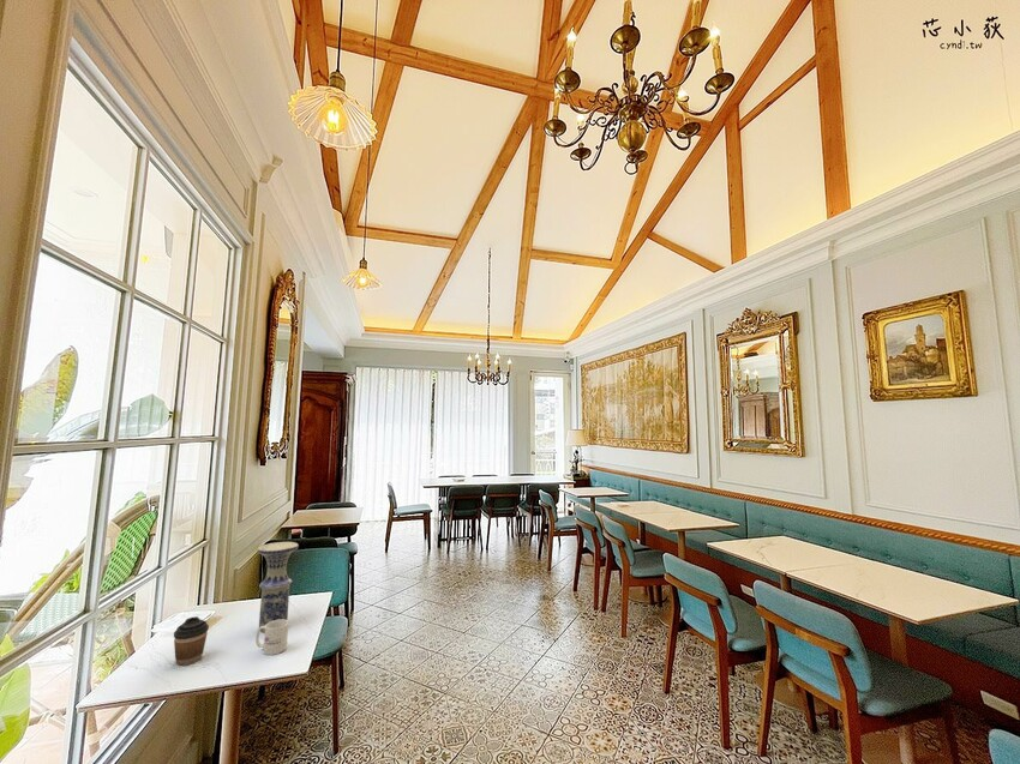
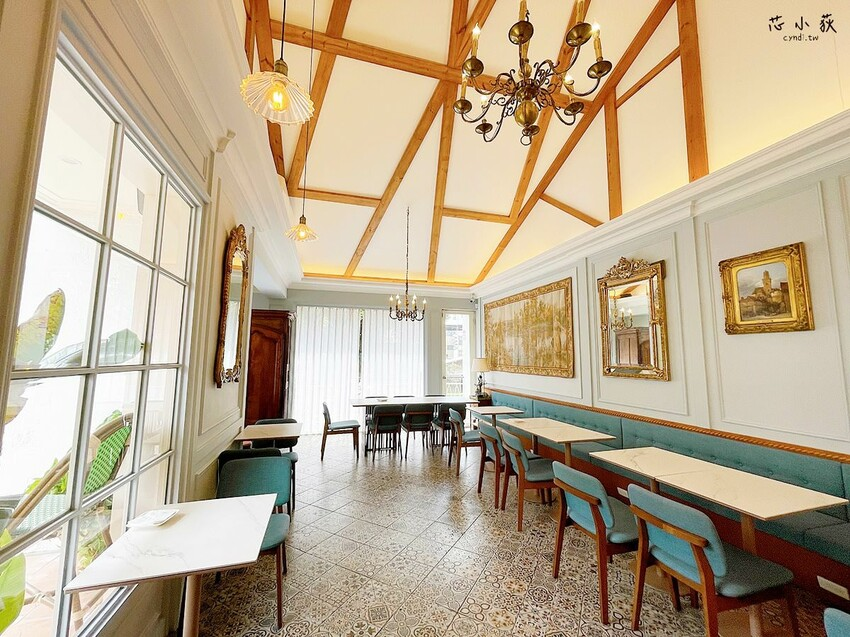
- coffee cup [173,615,210,667]
- vase [257,541,300,633]
- mug [254,619,289,656]
